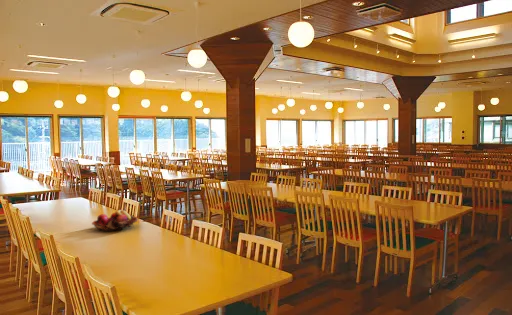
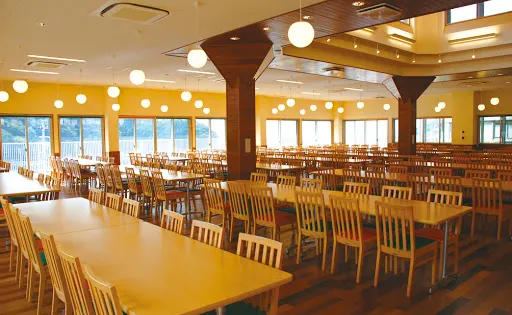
- fruit basket [91,209,139,232]
